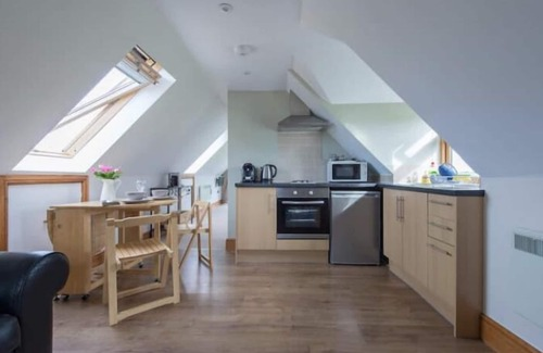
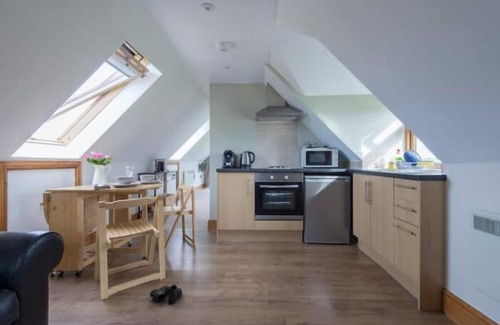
+ boots [149,283,183,304]
